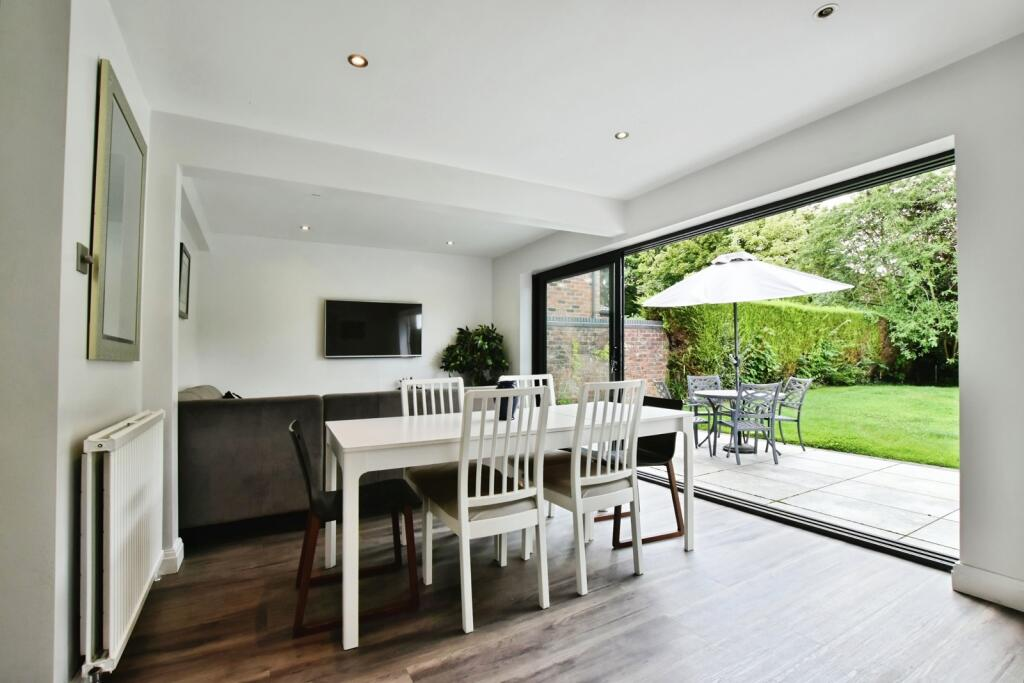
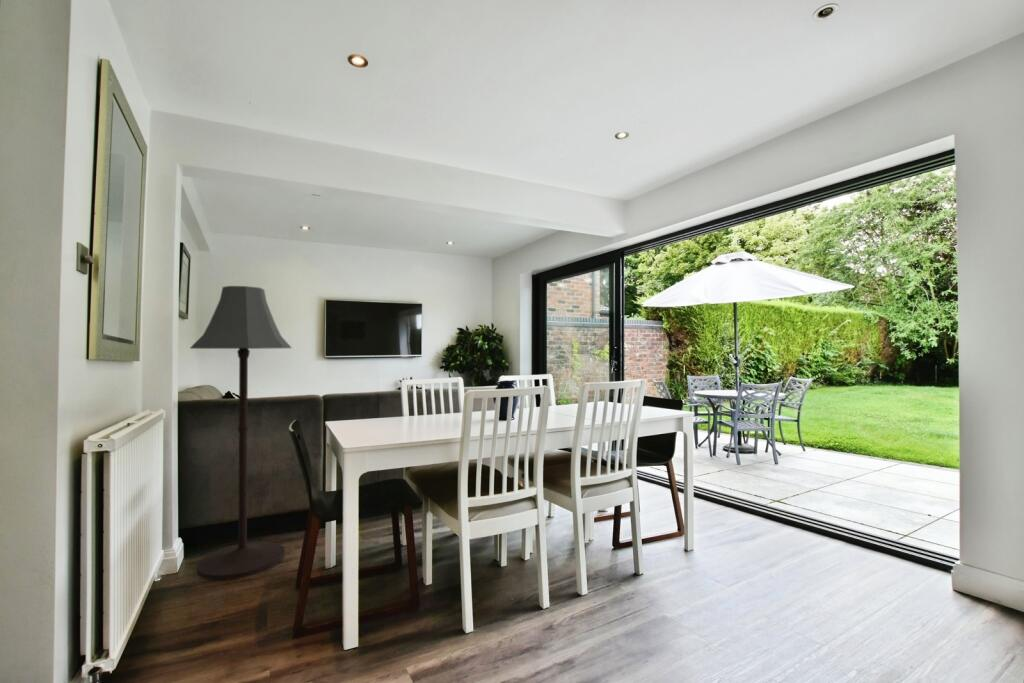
+ floor lamp [189,285,293,581]
